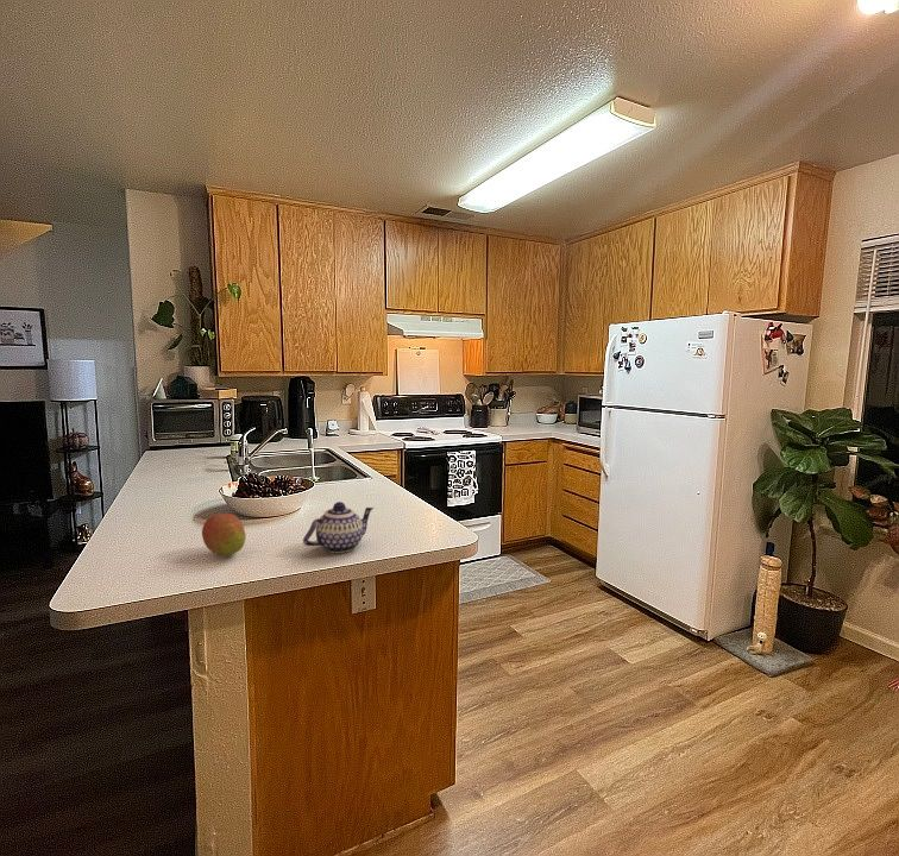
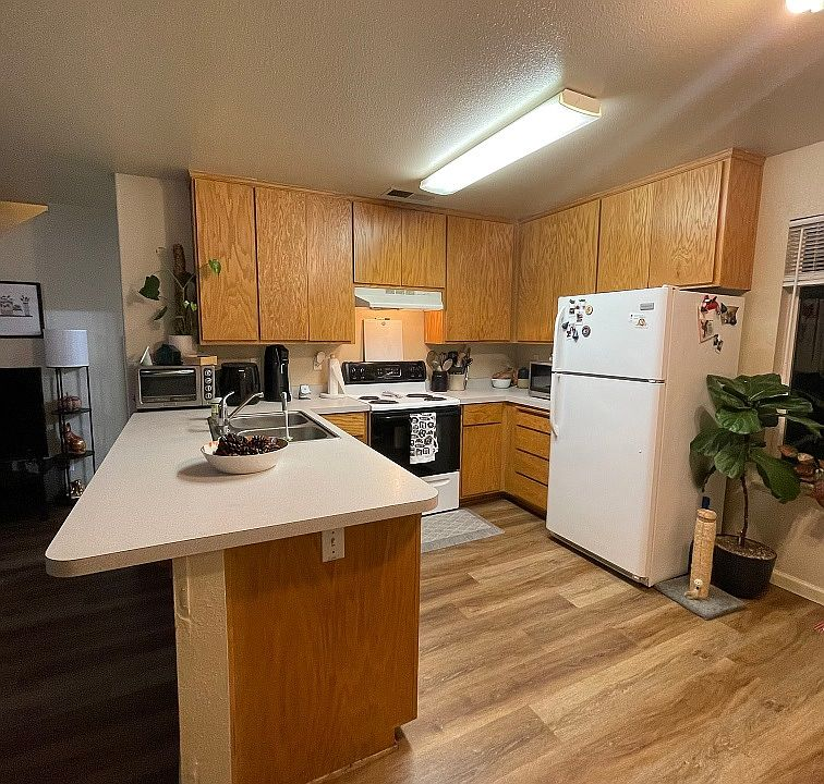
- teapot [302,501,375,554]
- fruit [201,512,247,556]
